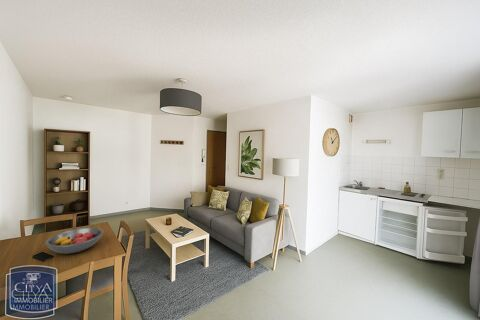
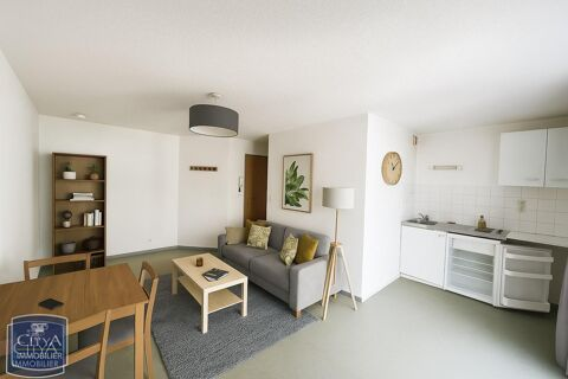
- fruit bowl [45,227,104,255]
